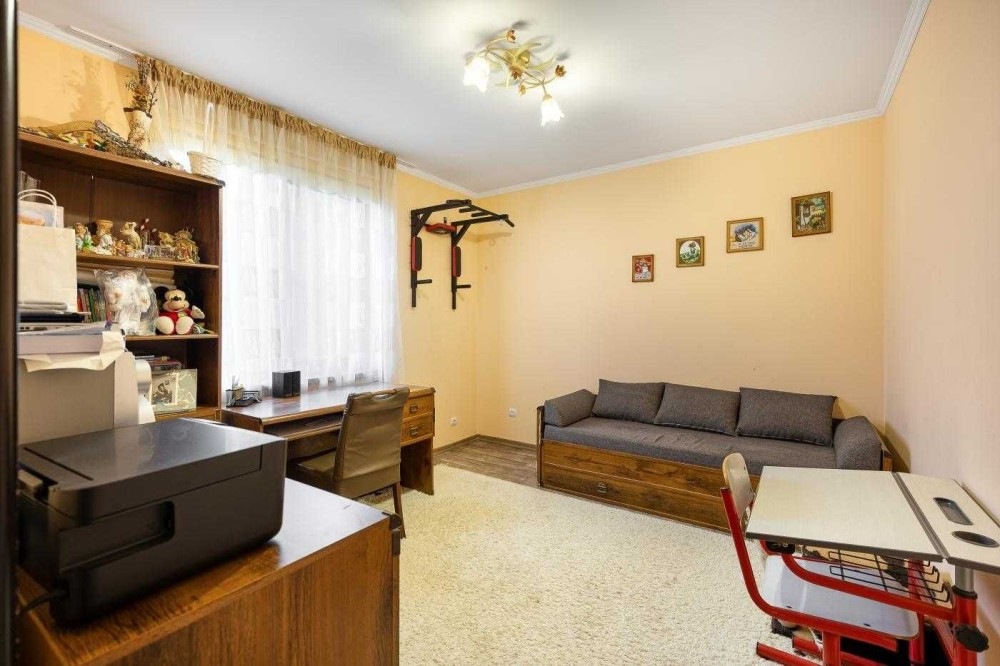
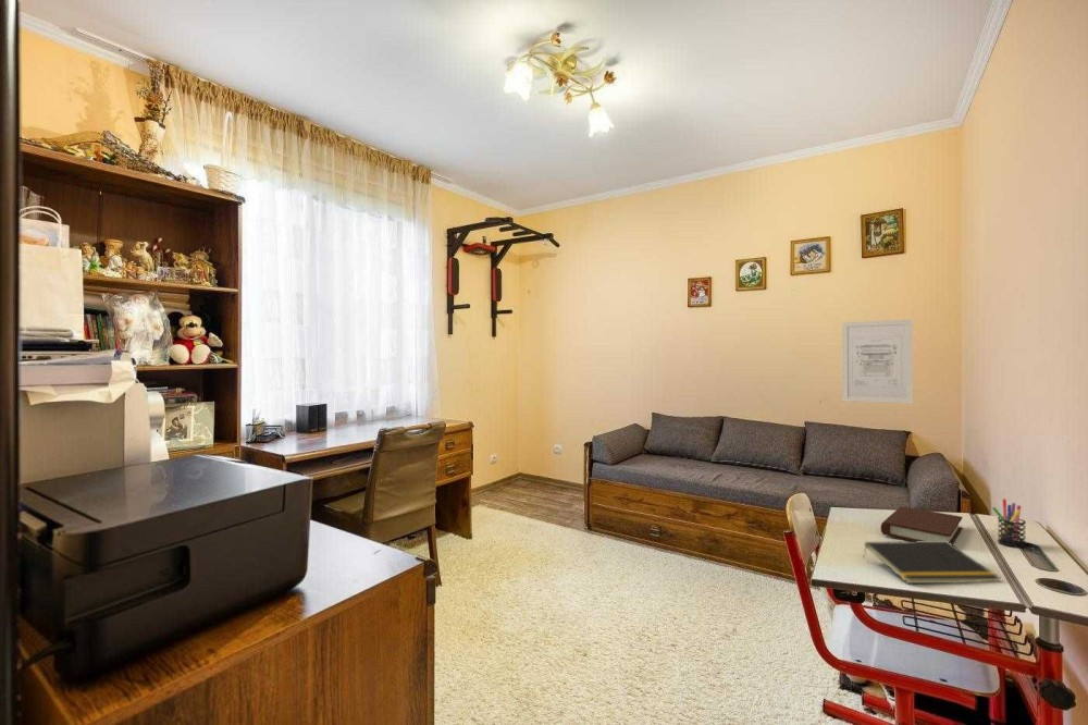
+ notepad [862,540,1001,585]
+ wall art [841,318,914,405]
+ pen holder [991,497,1027,549]
+ book [880,505,964,545]
